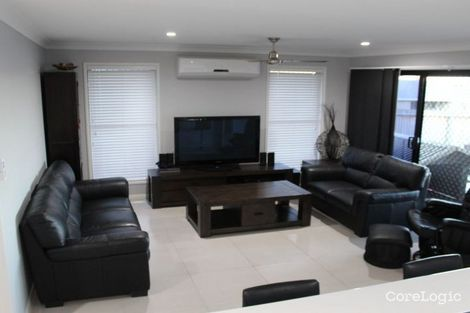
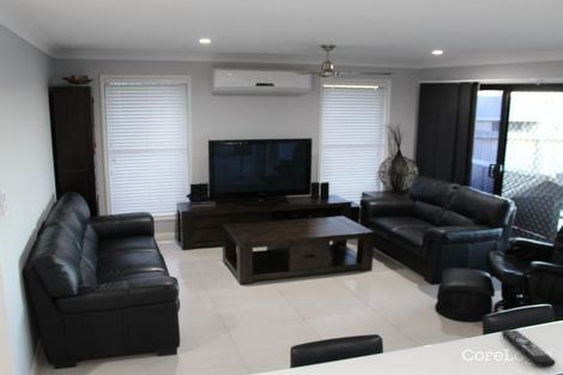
+ remote control [501,329,557,368]
